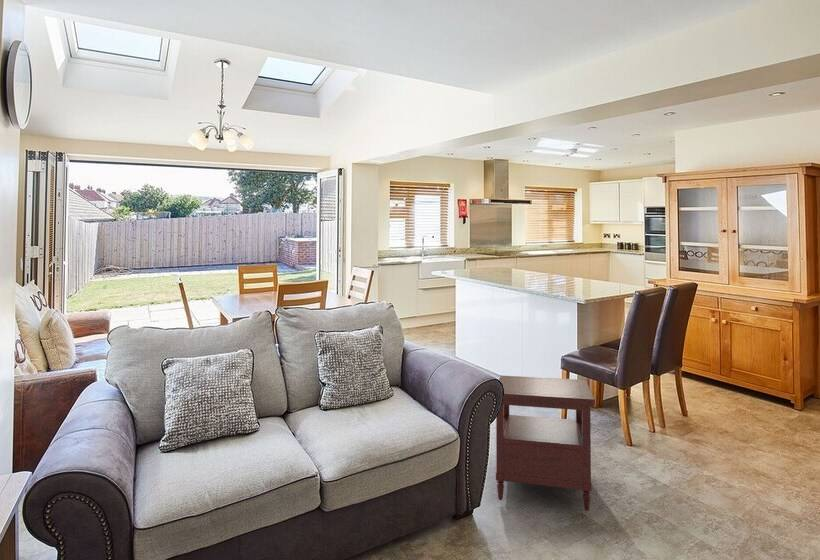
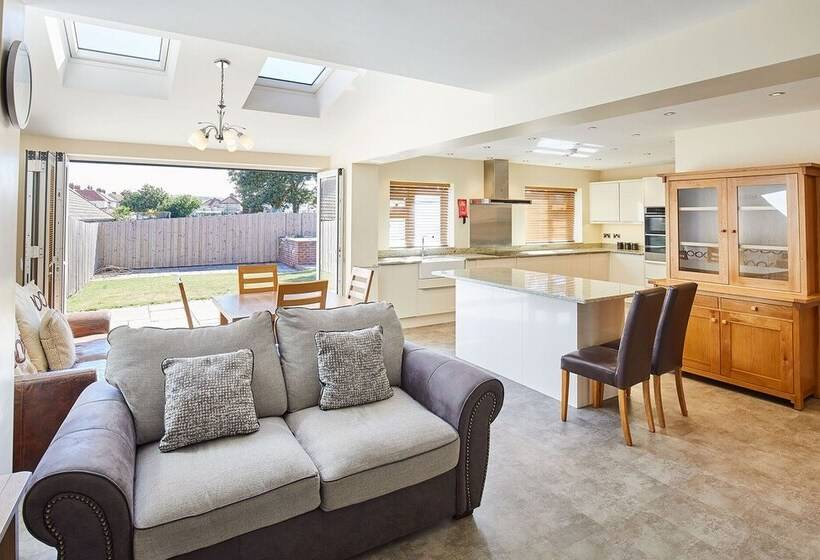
- side table [495,375,596,512]
